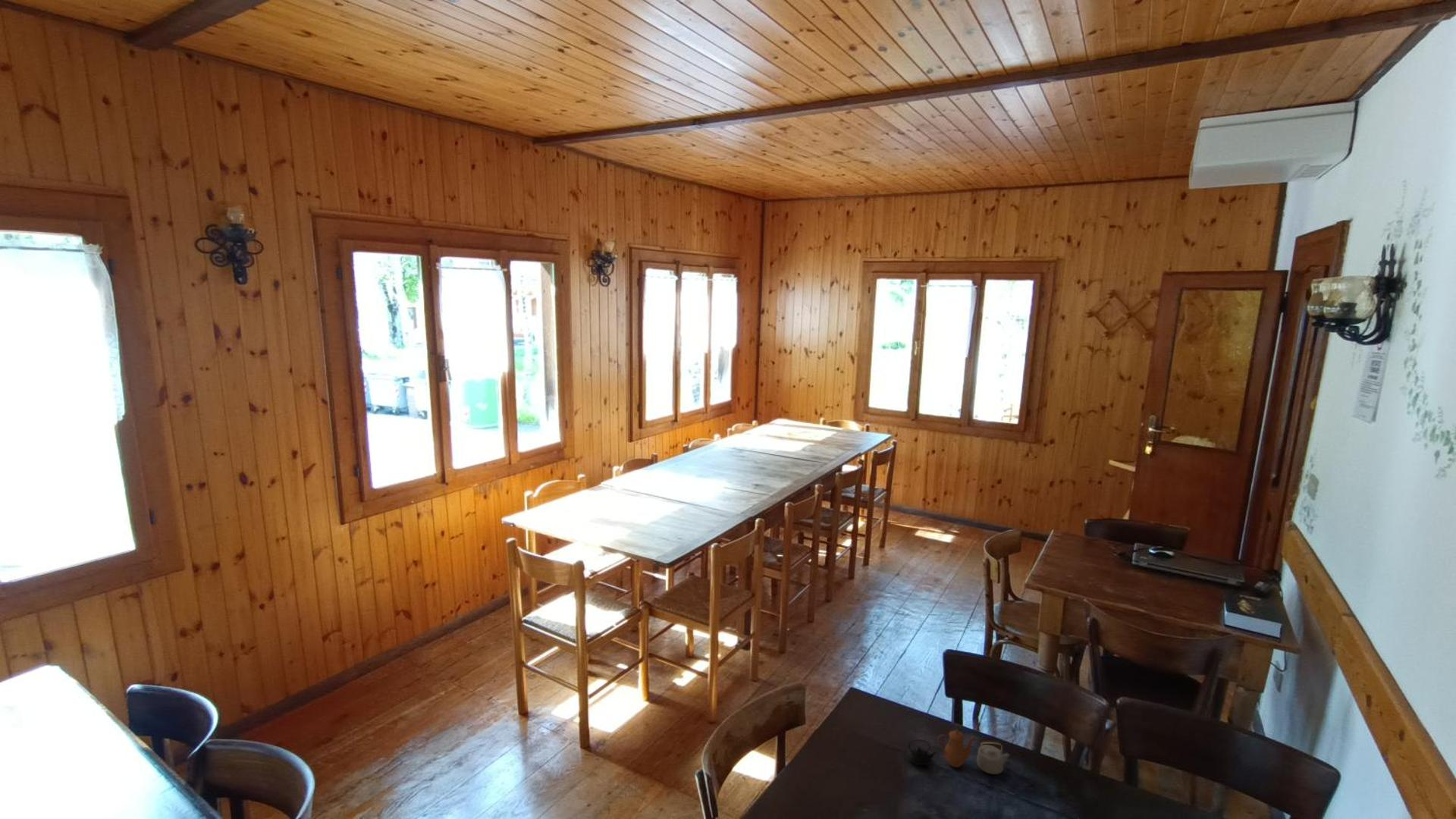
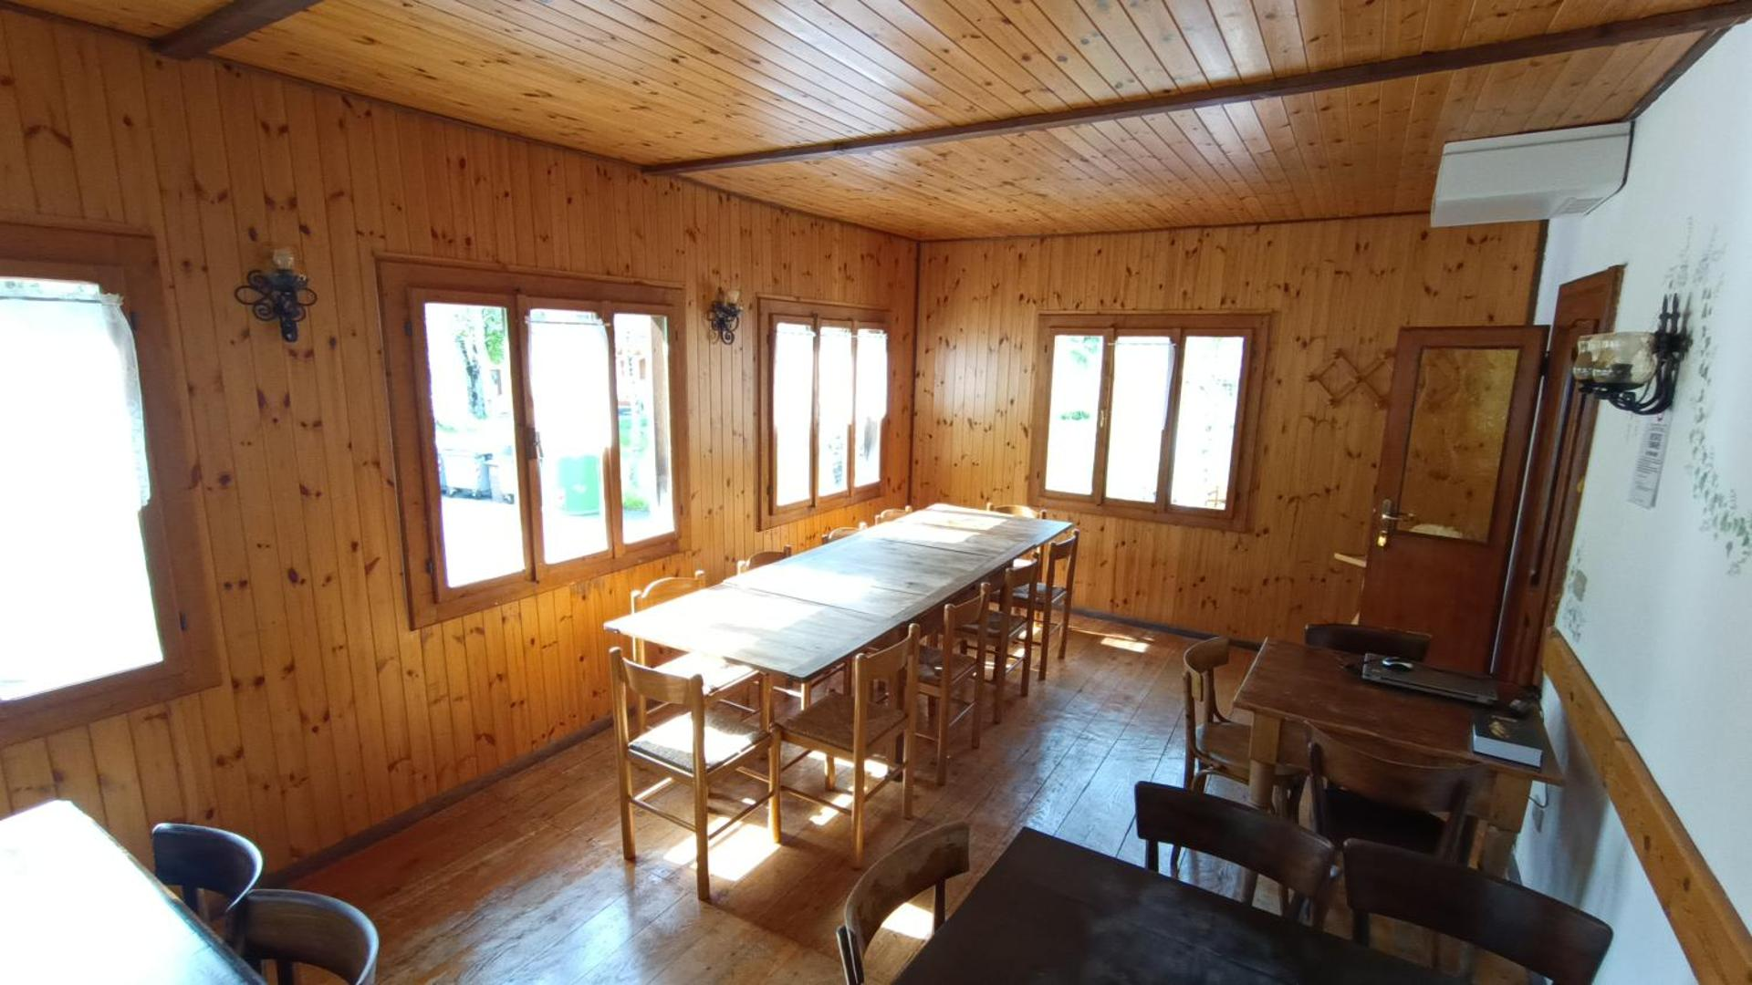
- teapot [905,729,1011,775]
